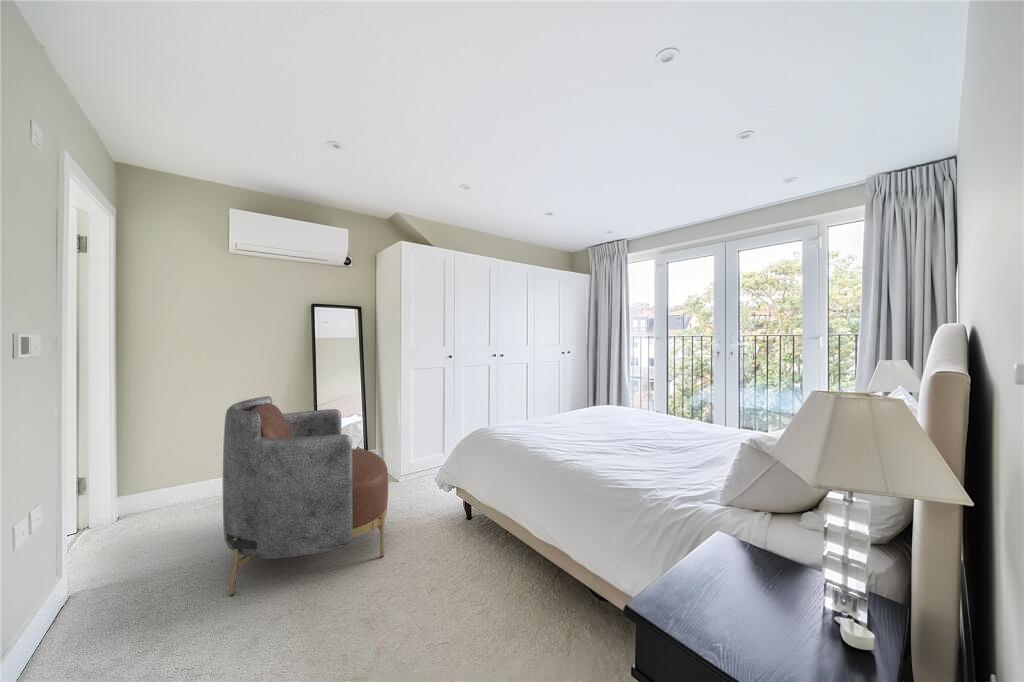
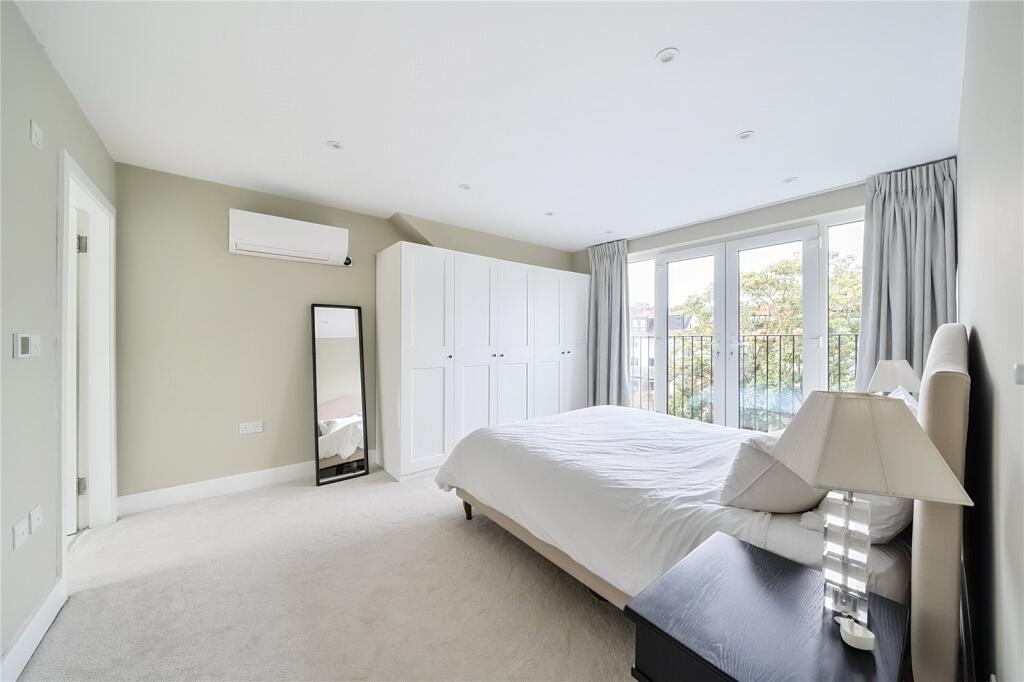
- armchair [222,395,389,597]
